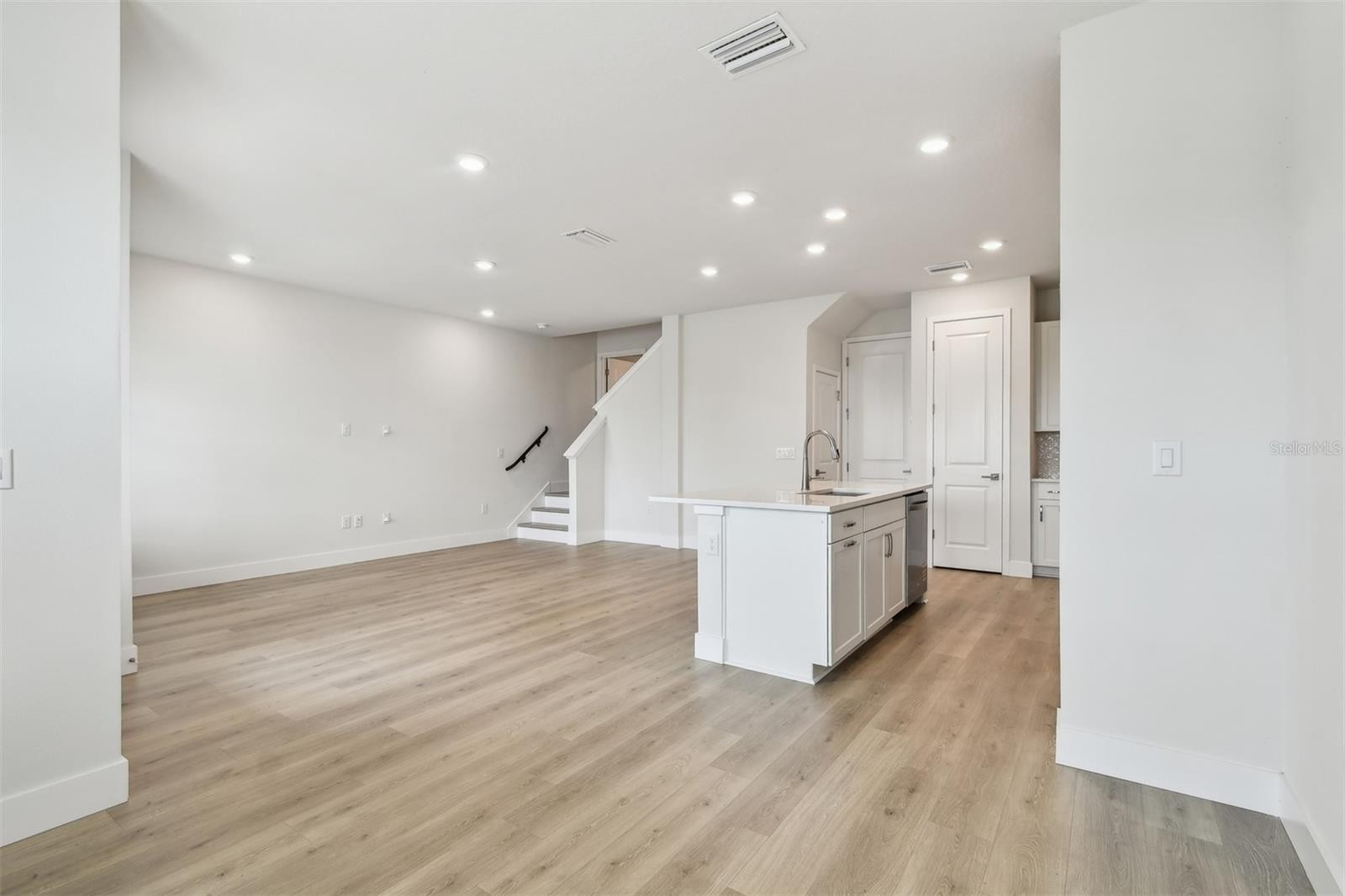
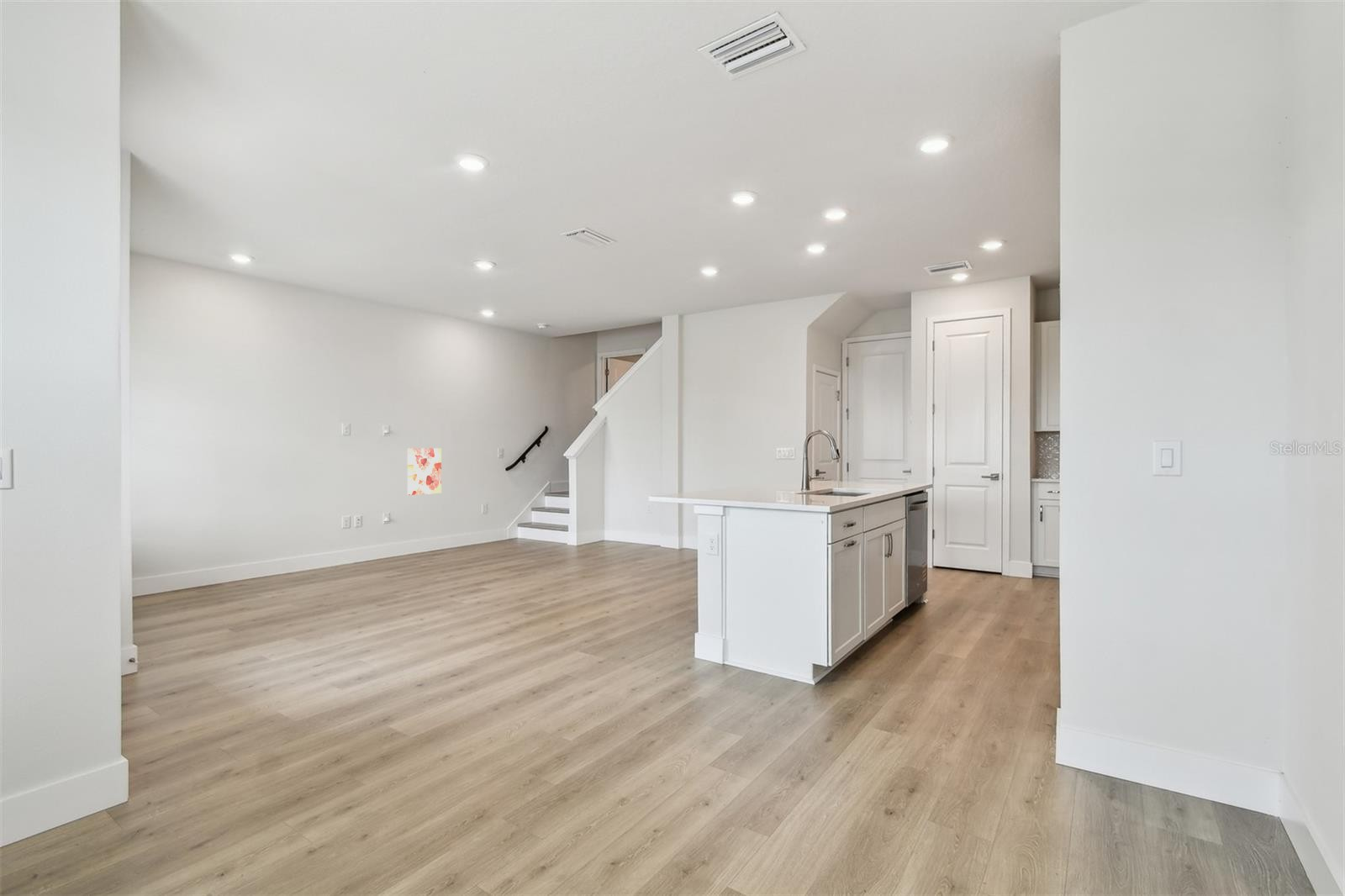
+ wall art [407,447,442,496]
